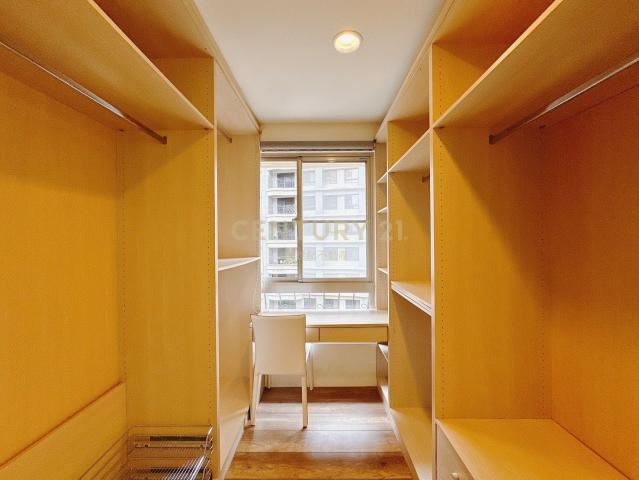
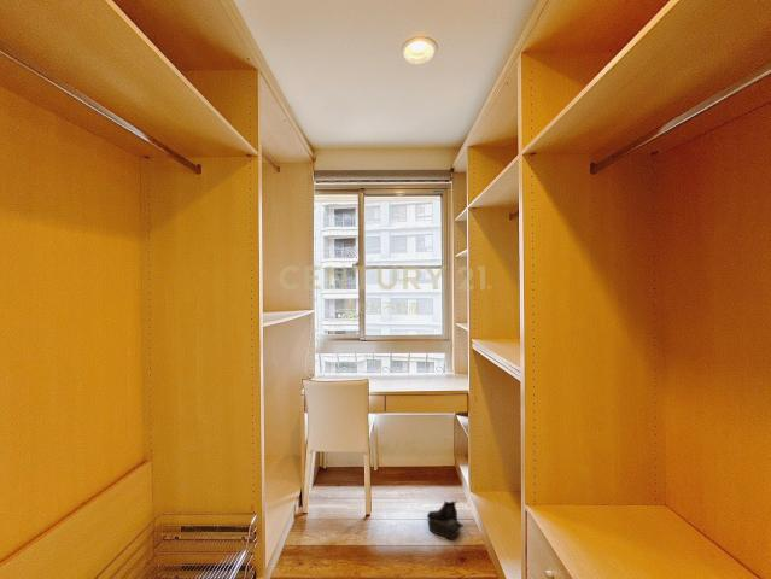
+ boots [426,499,465,540]
